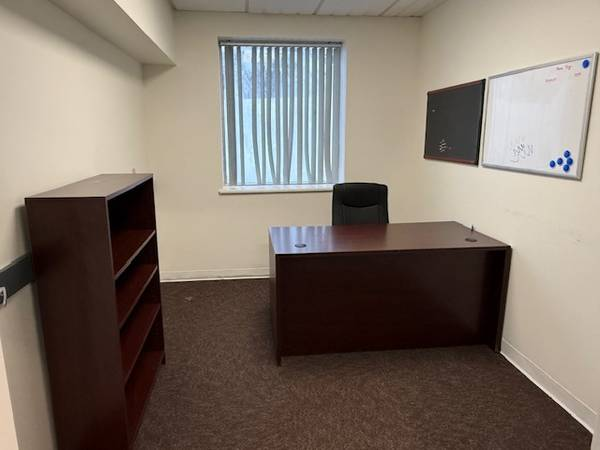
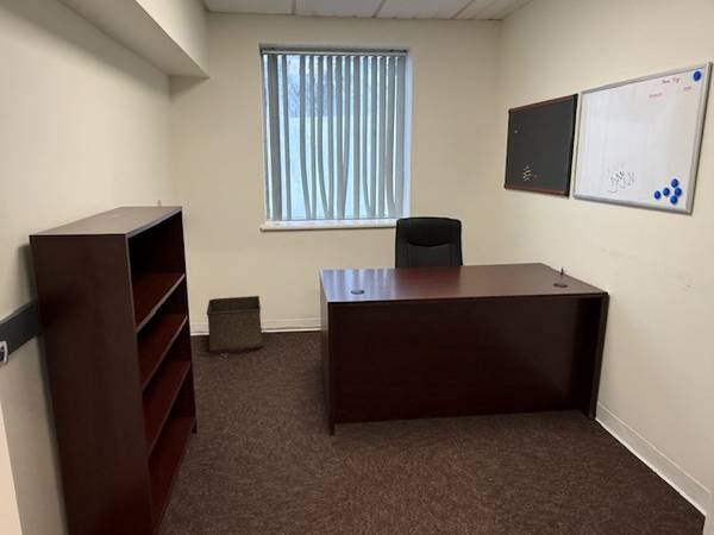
+ storage bin [206,295,264,352]
